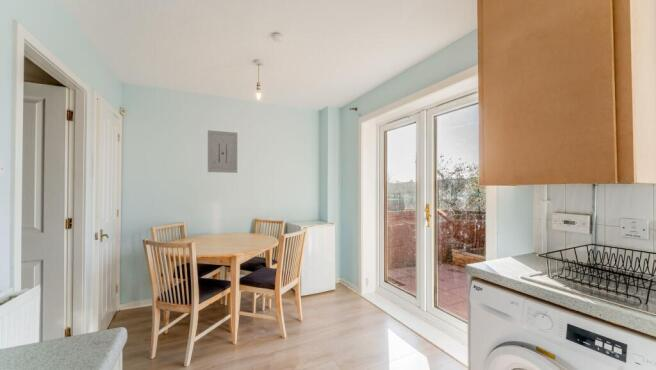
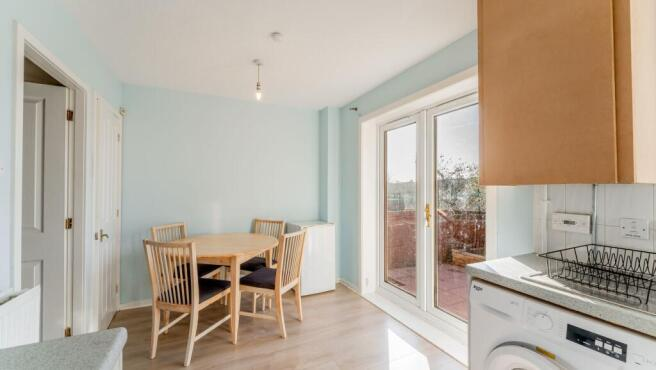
- wall art [207,129,238,174]
